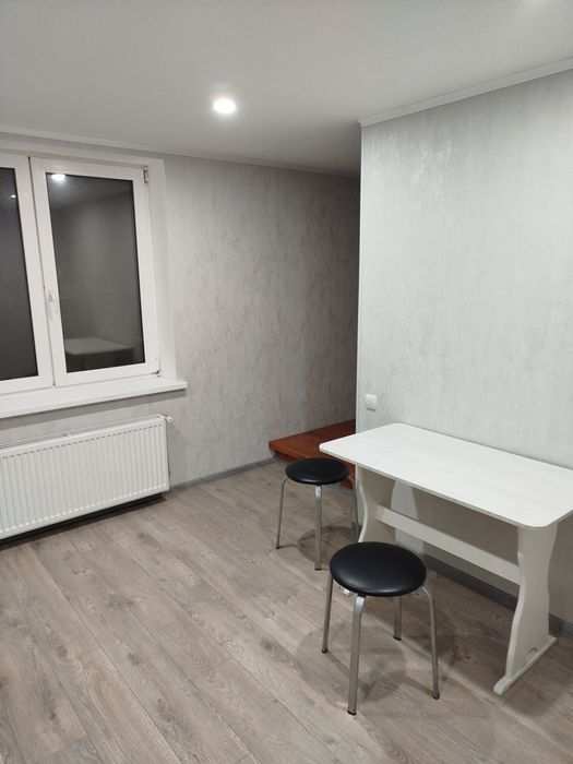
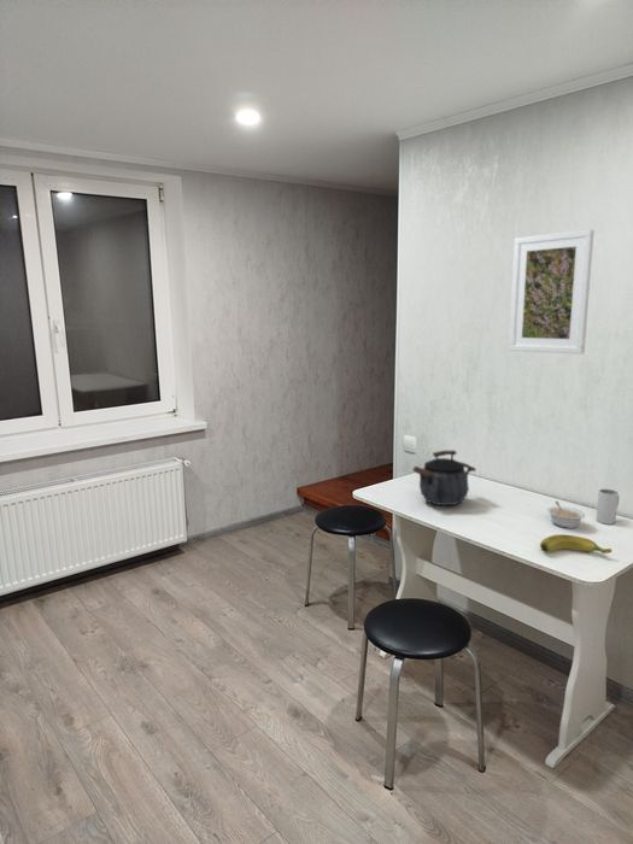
+ banana [539,533,613,555]
+ legume [546,500,586,529]
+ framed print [508,228,594,356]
+ kettle [411,449,477,506]
+ mug [594,488,621,526]
